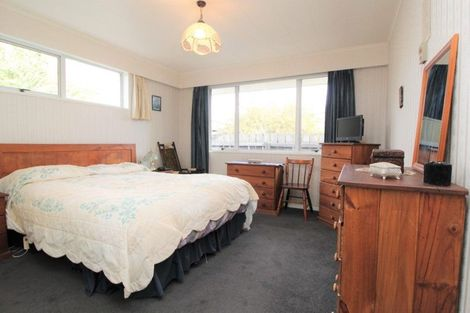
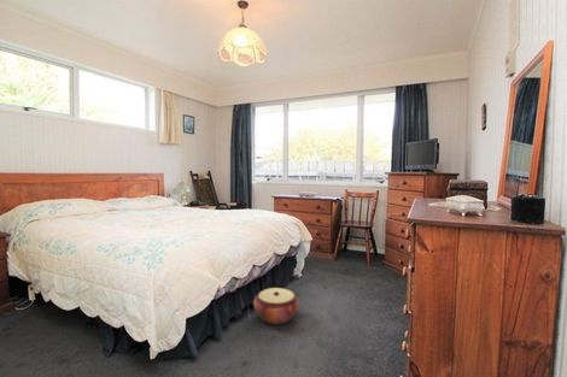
+ woven basket [252,287,300,325]
